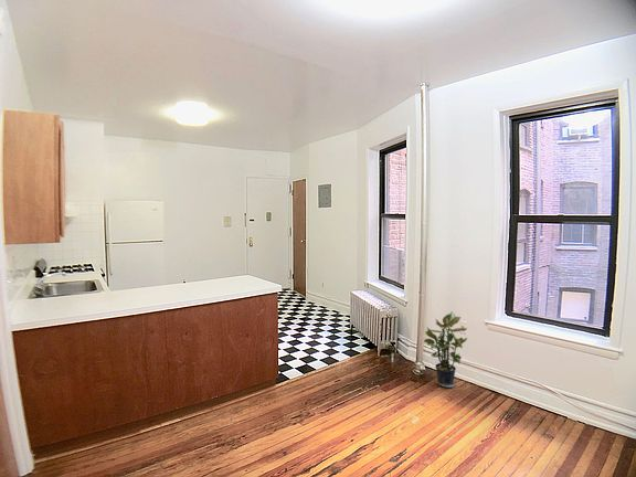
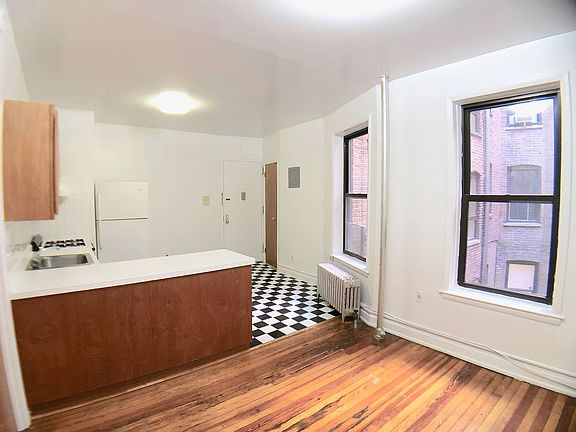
- potted plant [423,310,468,389]
